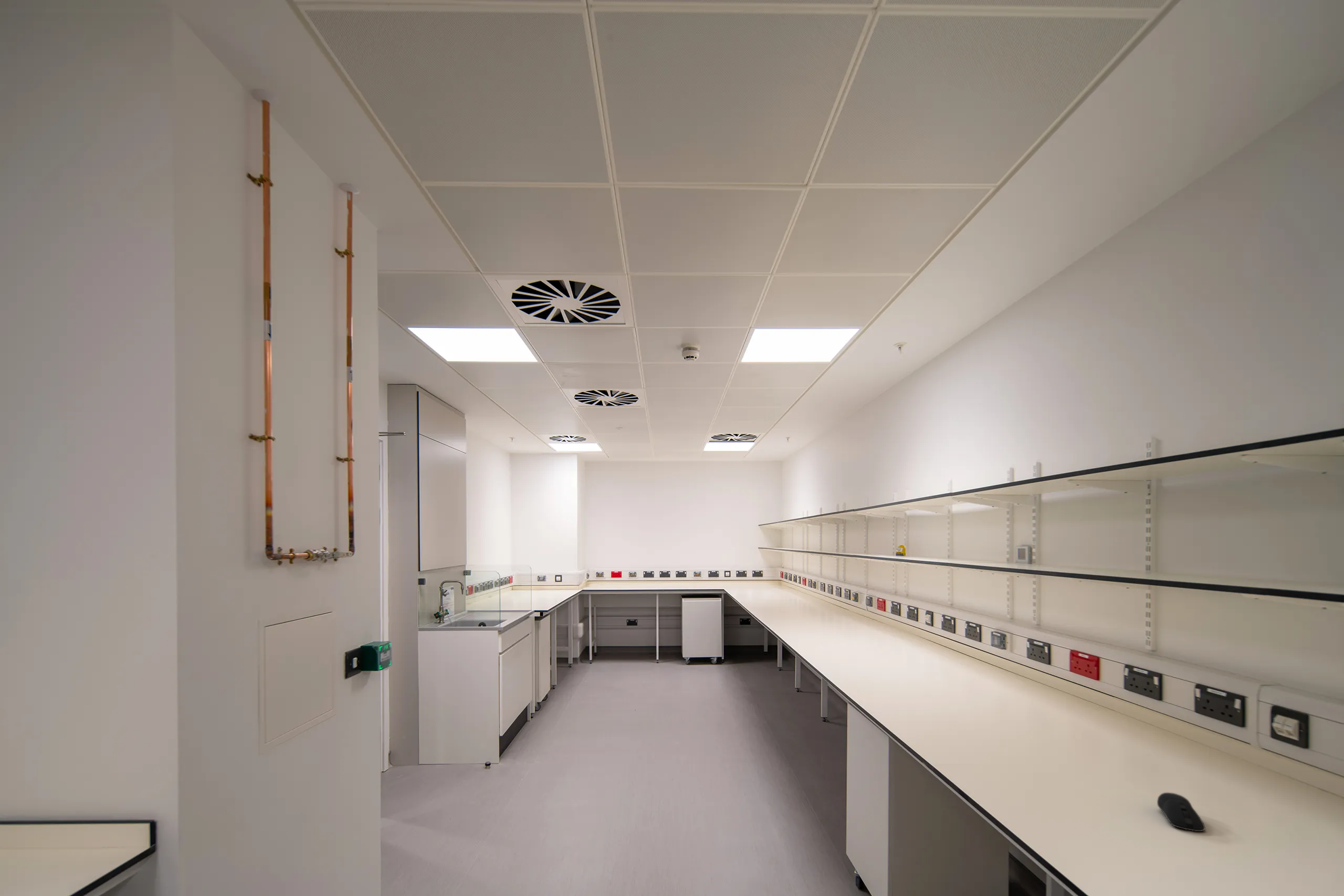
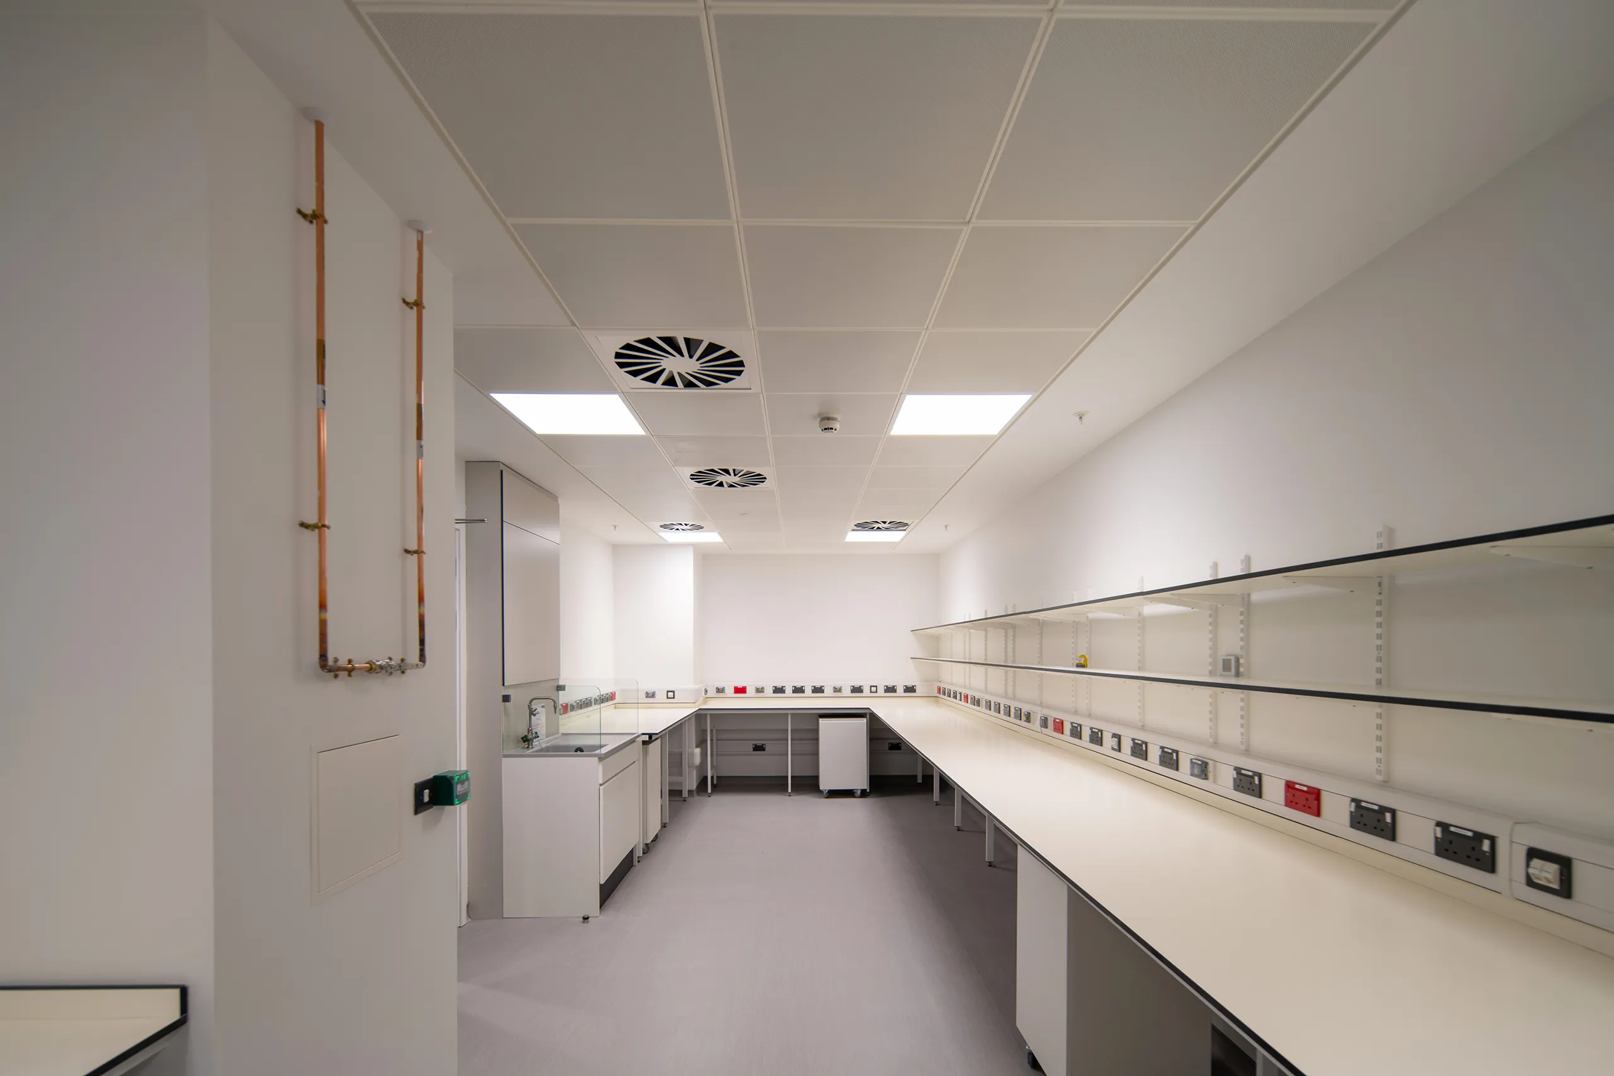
- computer mouse [1157,792,1205,832]
